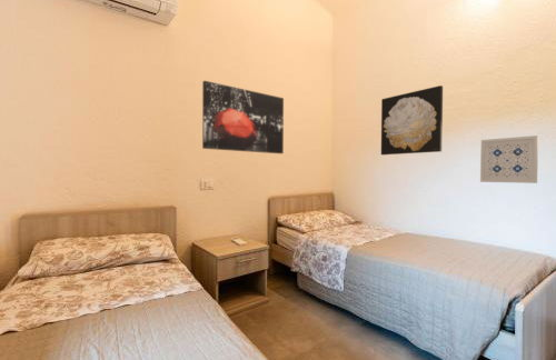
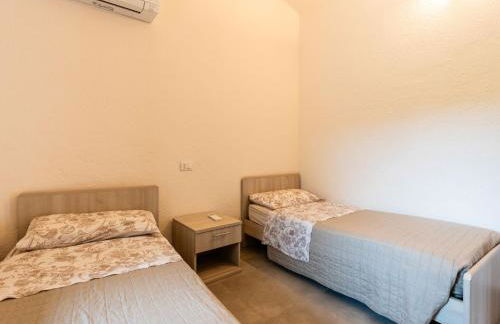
- wall art [479,134,539,184]
- wall art [380,84,444,156]
- wall art [201,80,285,154]
